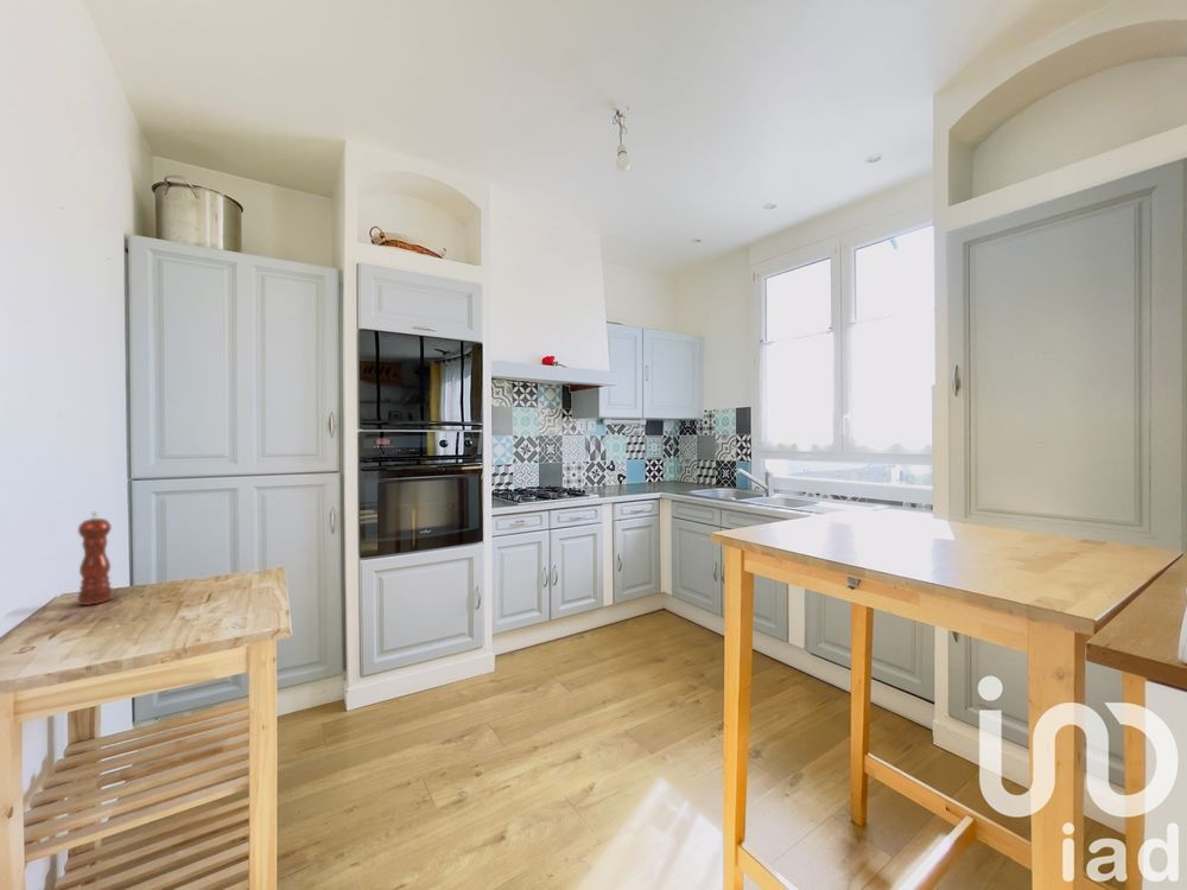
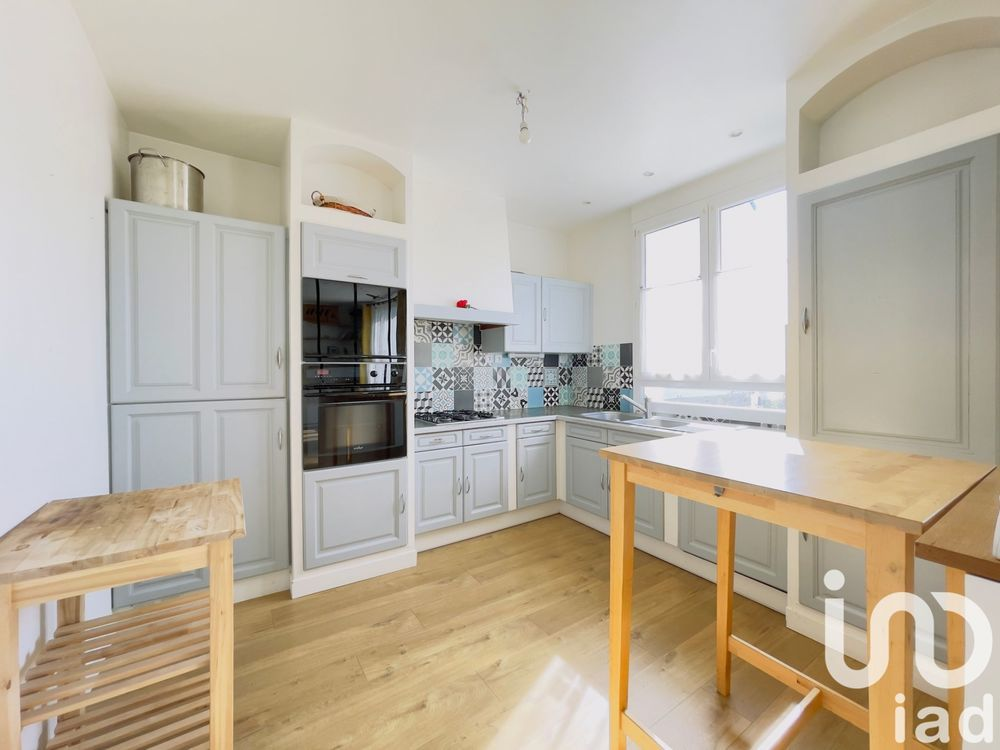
- pepper mill [77,511,114,606]
